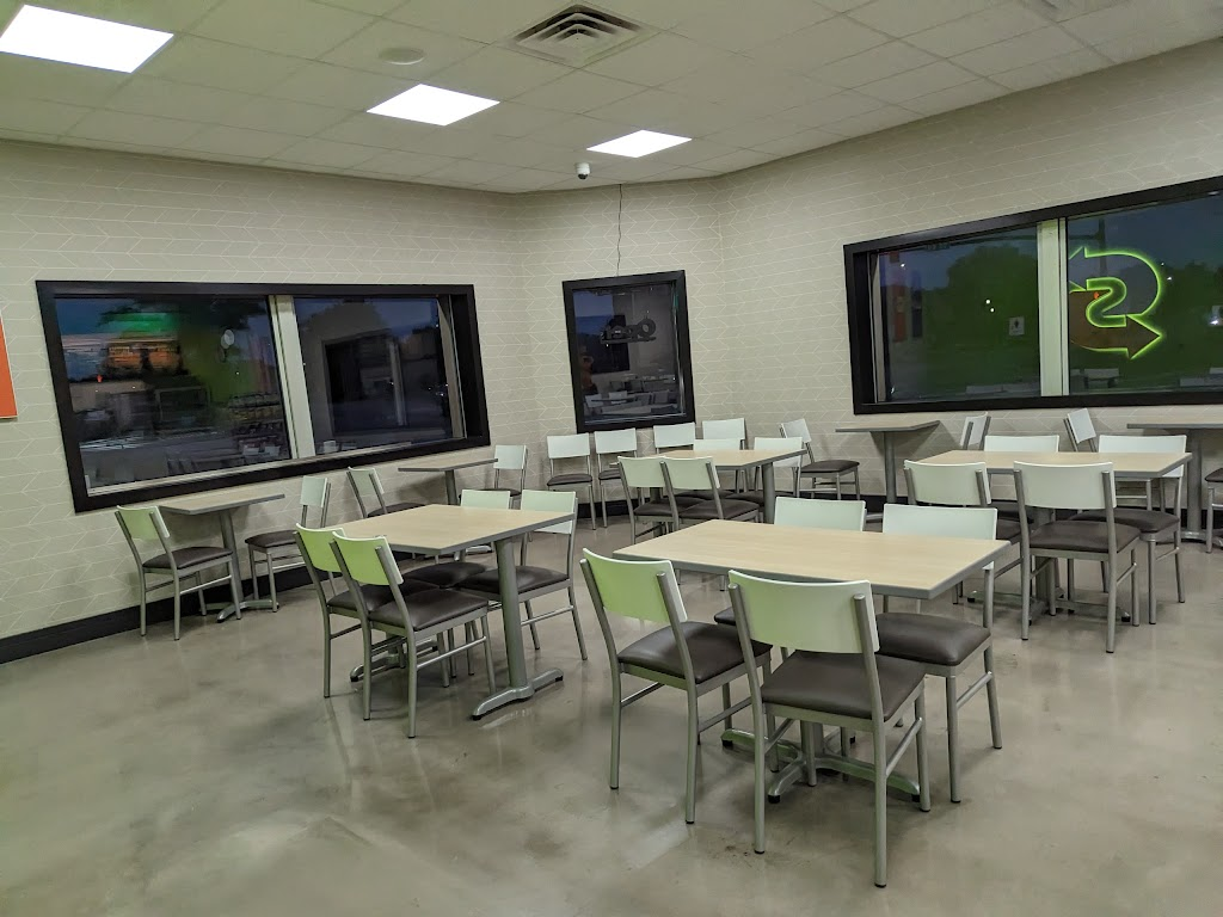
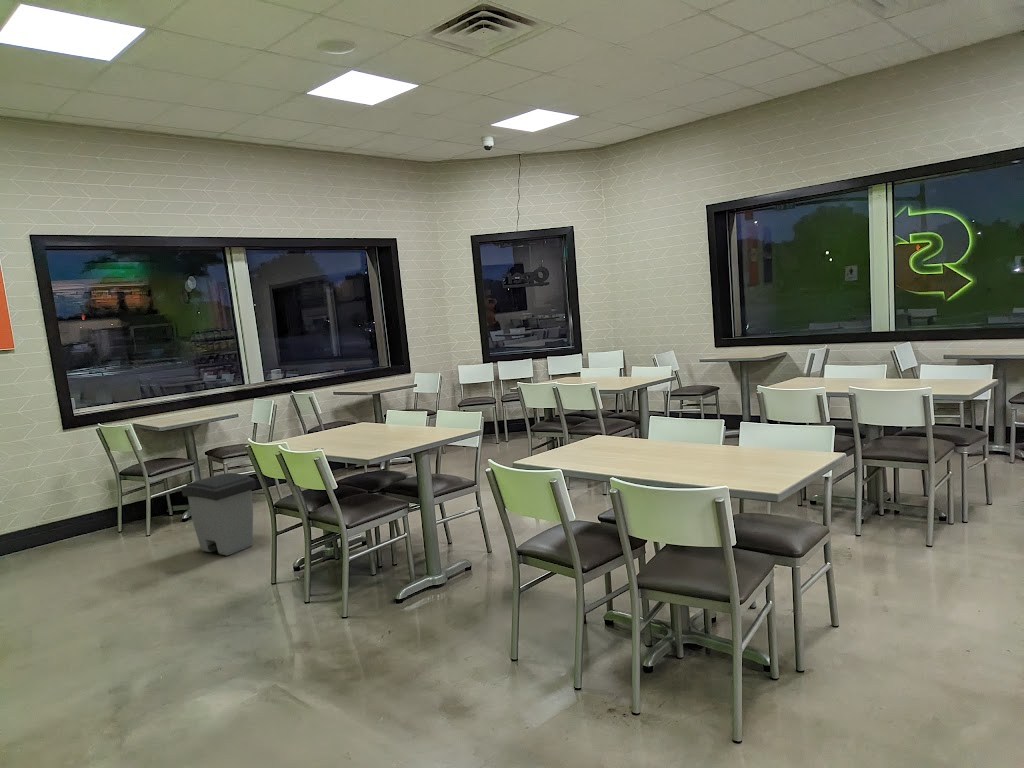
+ trash can [180,472,257,556]
